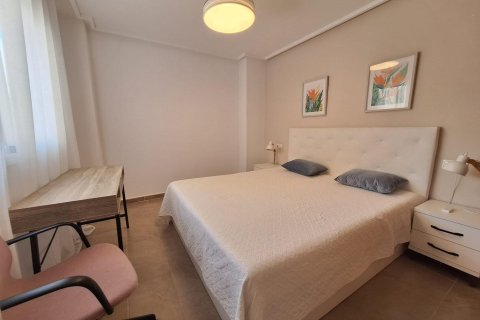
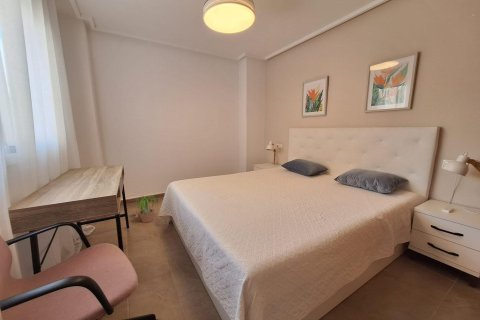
+ potted plant [134,194,160,224]
